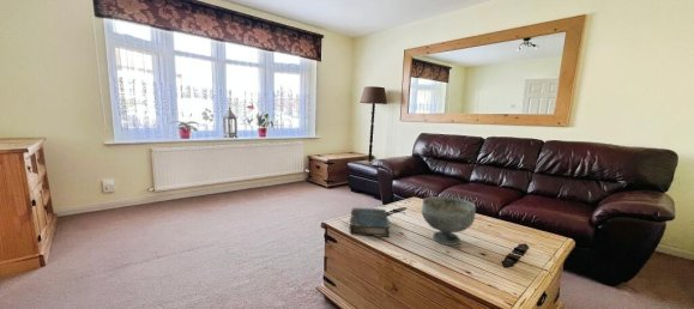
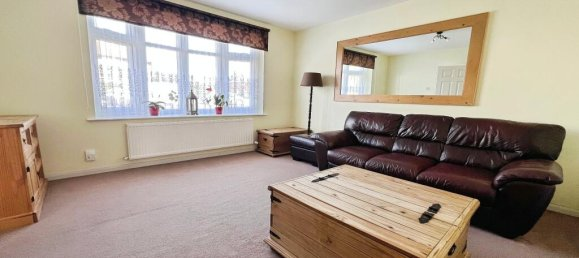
- decorative bowl [421,195,477,247]
- book [349,207,391,238]
